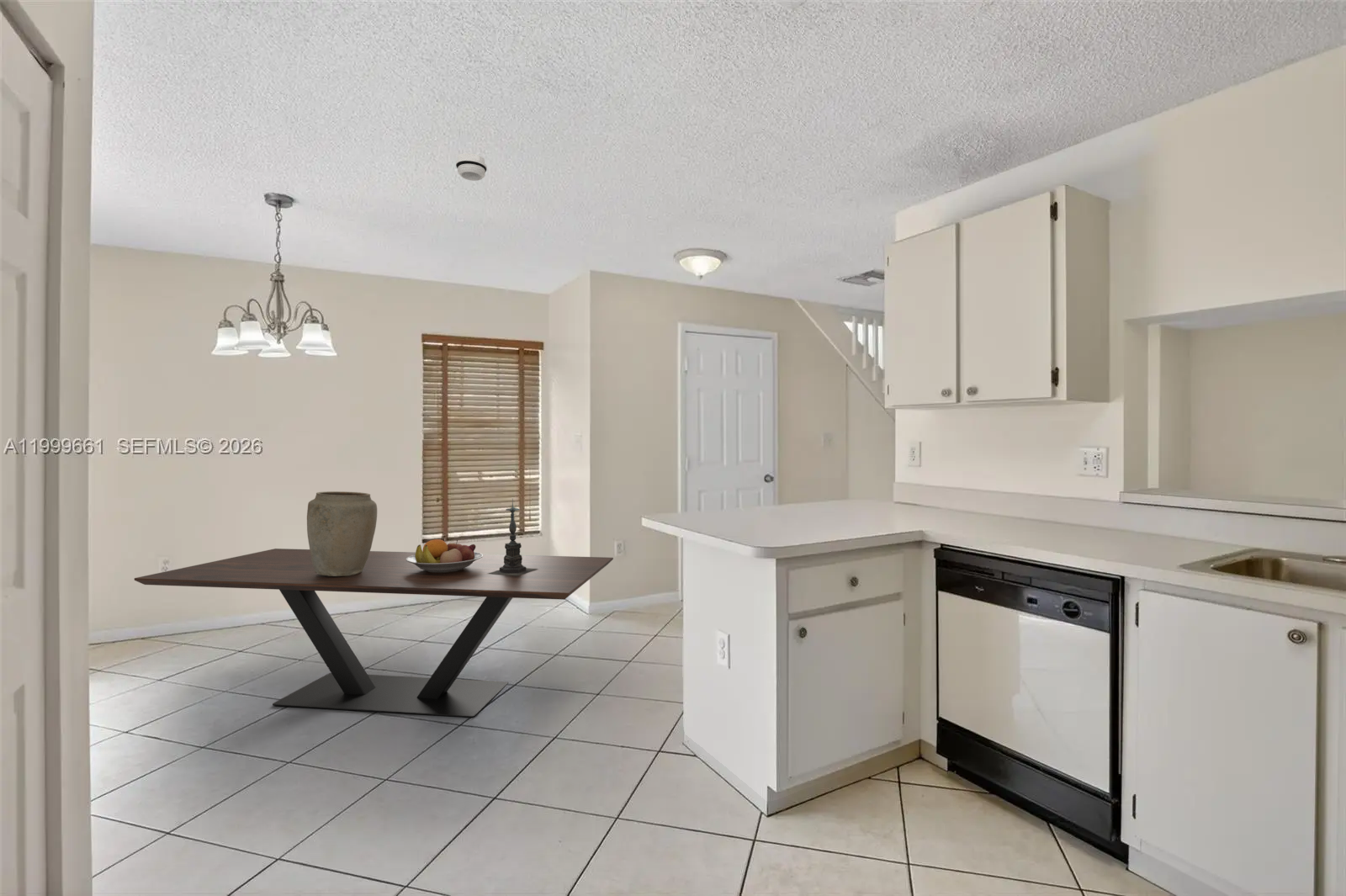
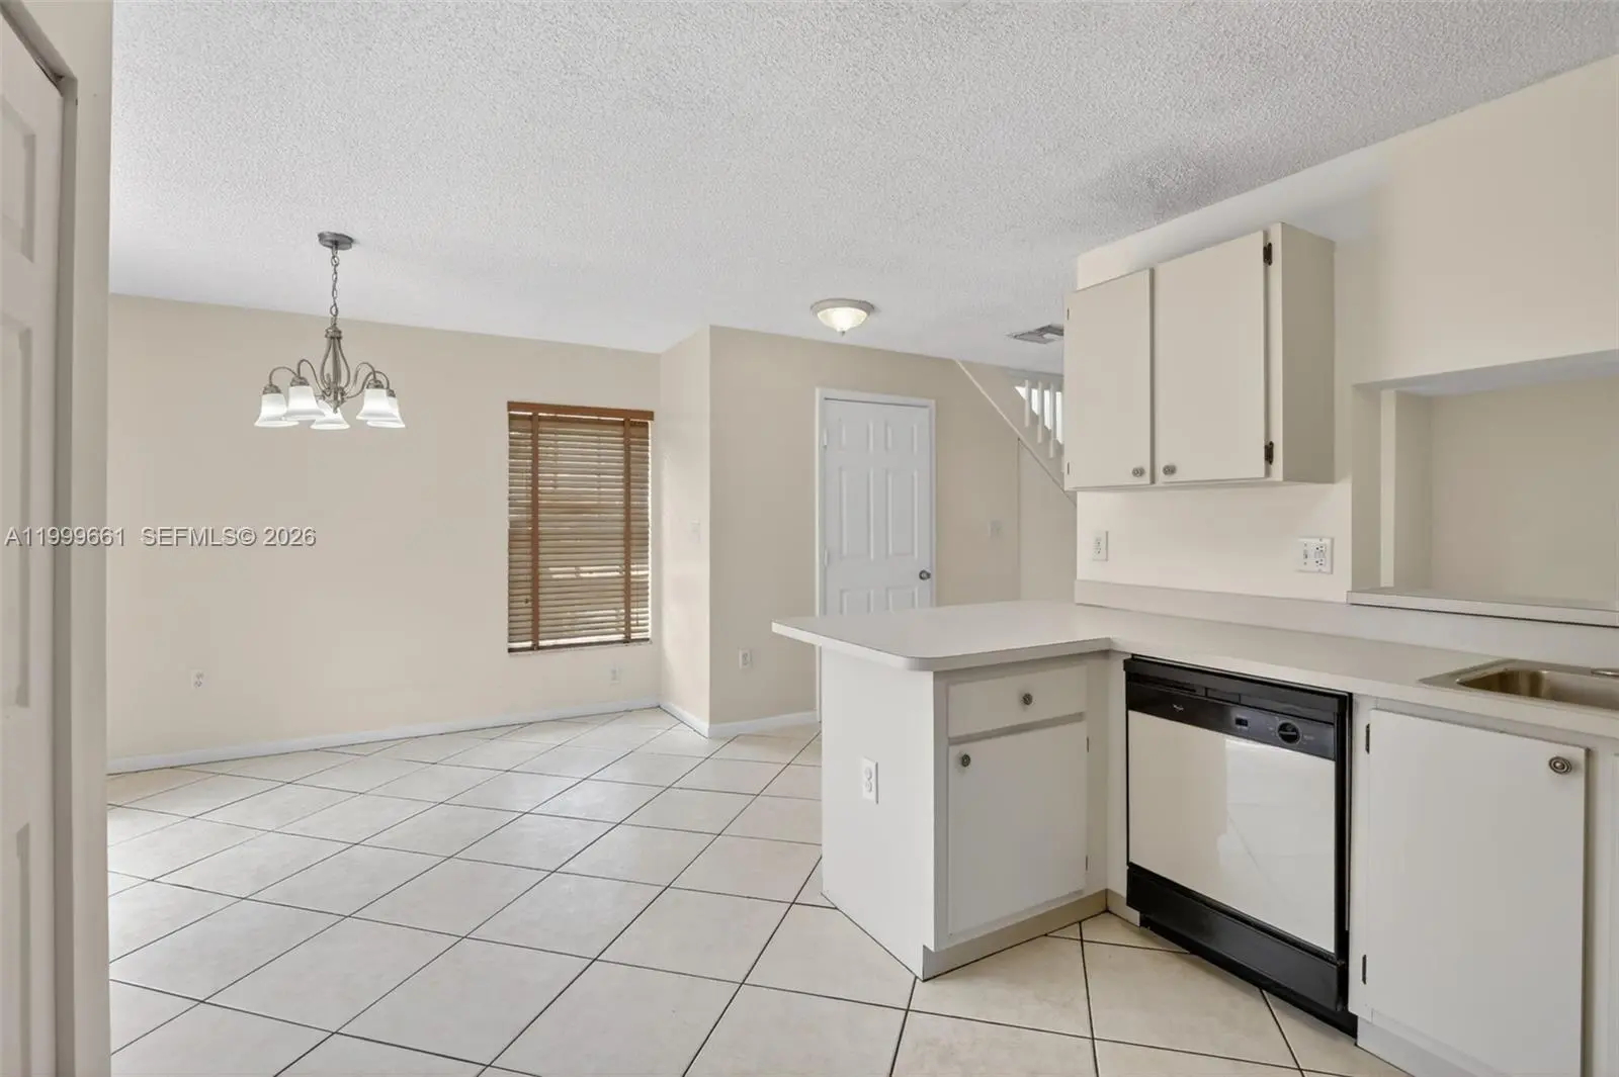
- candle holder [488,497,538,575]
- vase [306,490,378,576]
- dining table [134,548,614,718]
- fruit bowl [406,538,483,573]
- smoke detector [455,152,488,182]
